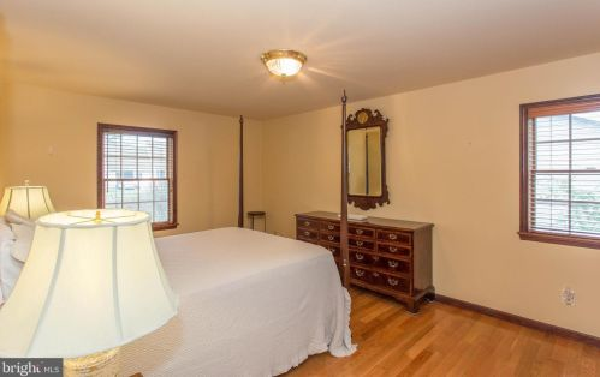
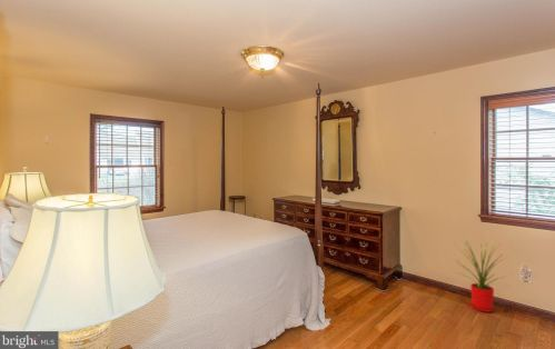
+ house plant [453,237,517,313]
